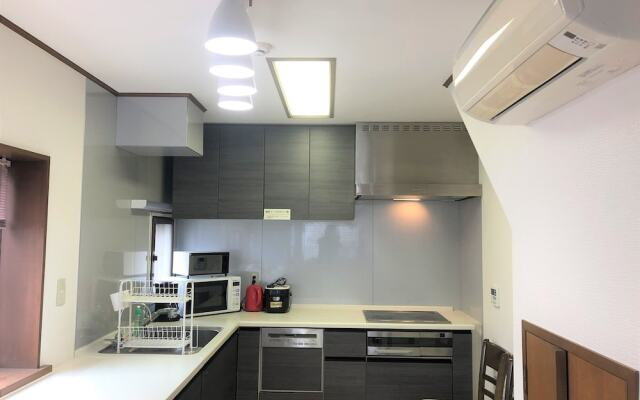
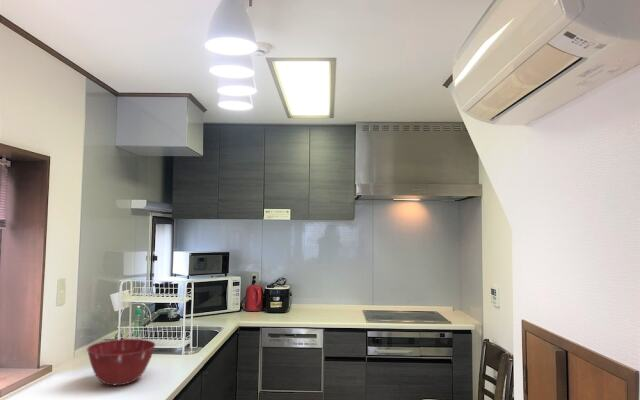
+ mixing bowl [86,338,156,386]
